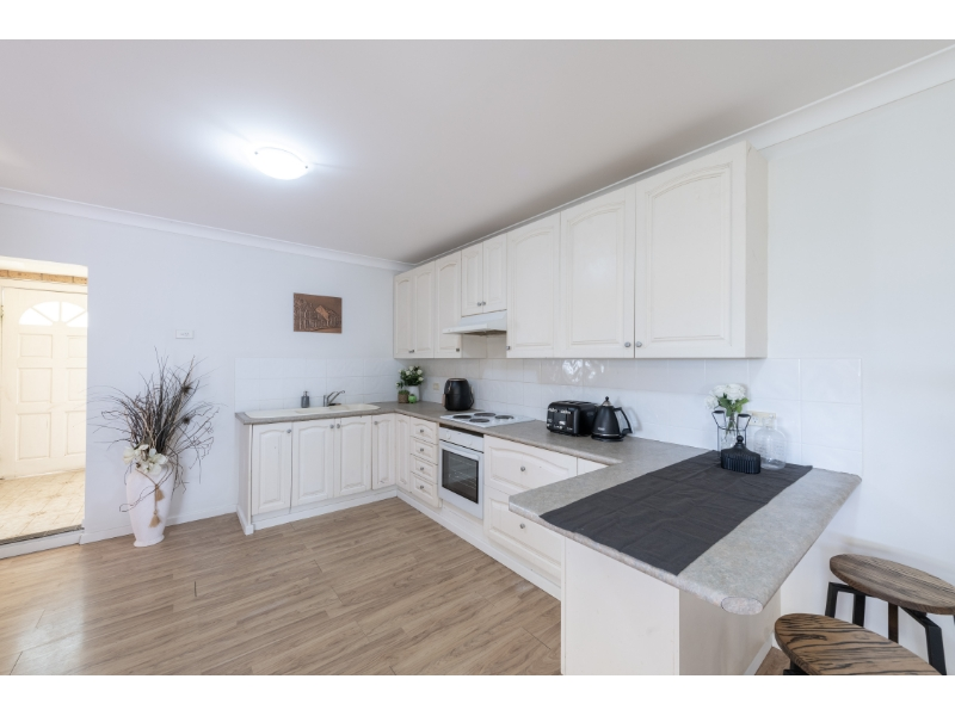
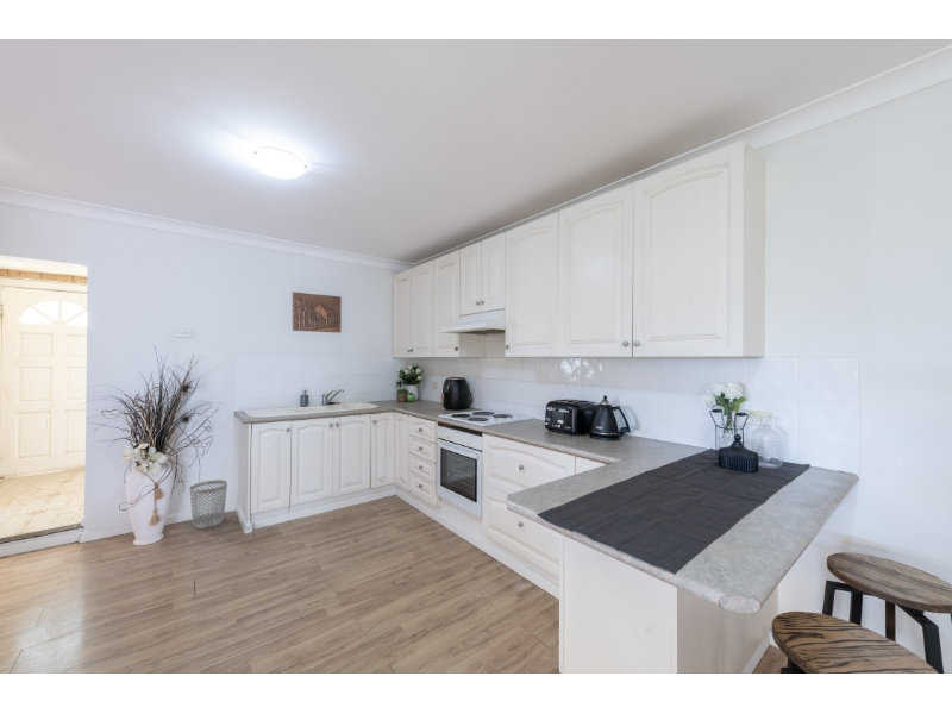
+ wastebasket [188,478,228,530]
